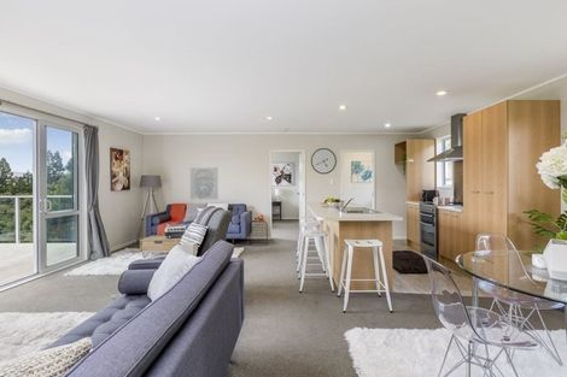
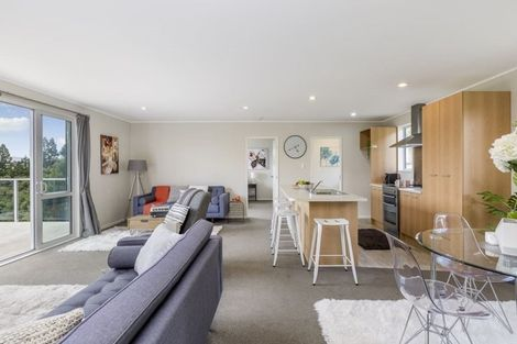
- wall art [189,166,220,201]
